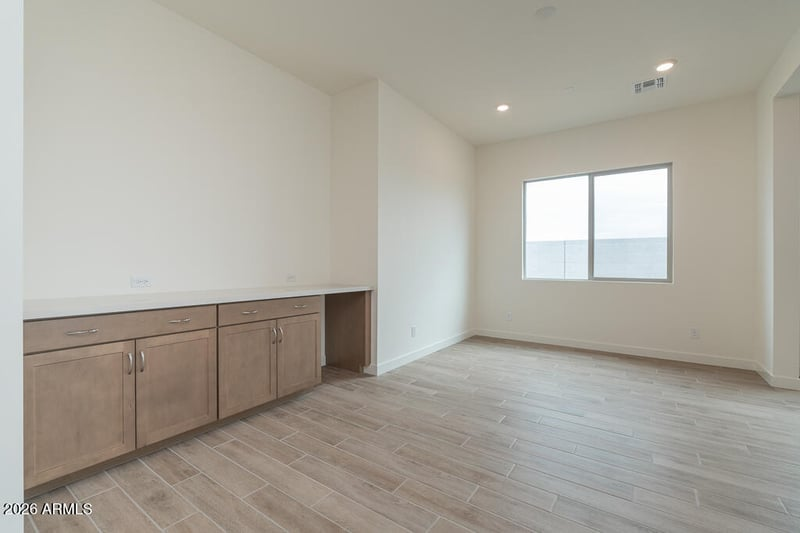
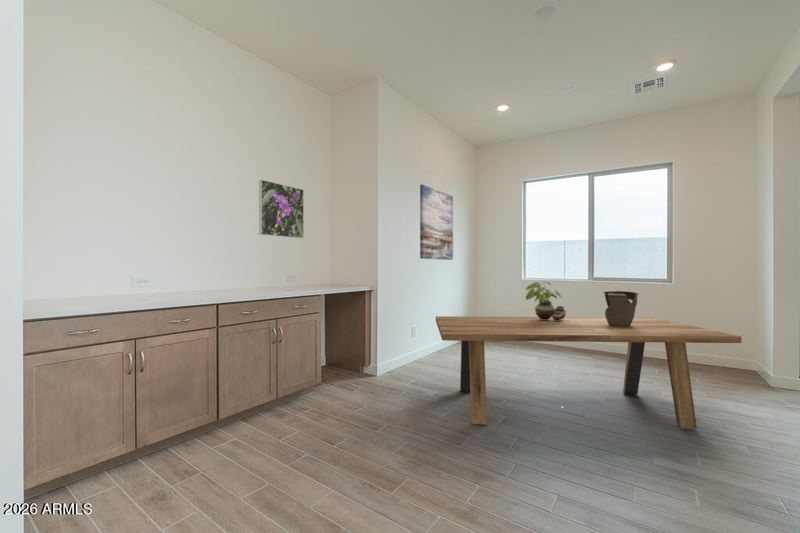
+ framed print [258,179,305,239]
+ dining table [435,315,743,430]
+ potted plant [525,280,567,321]
+ decorative bowl [602,290,640,327]
+ wall art [419,183,454,261]
